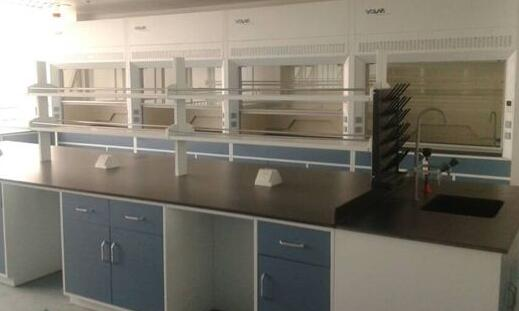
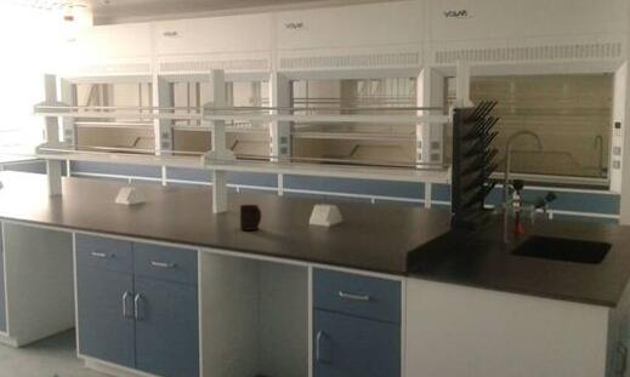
+ cup [239,204,262,232]
